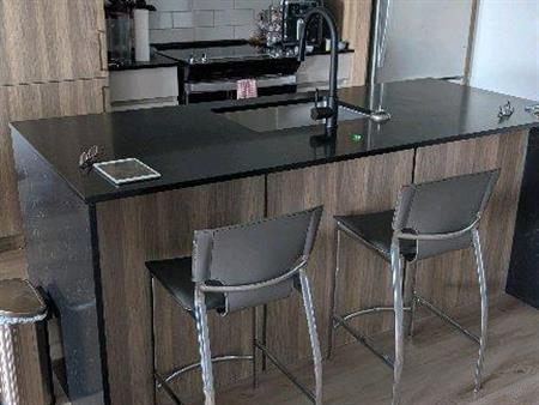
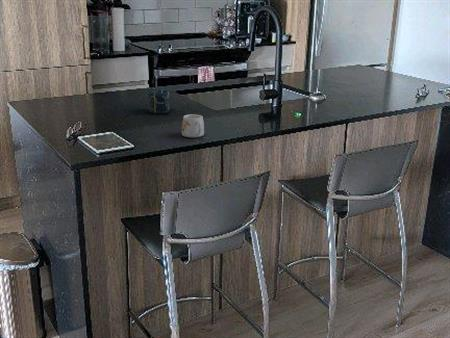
+ cup [148,89,170,115]
+ mug [181,113,205,138]
